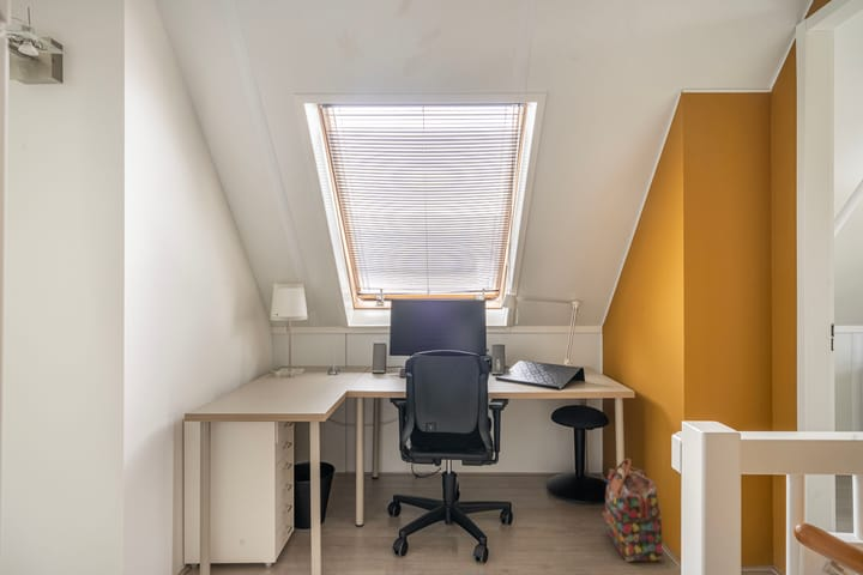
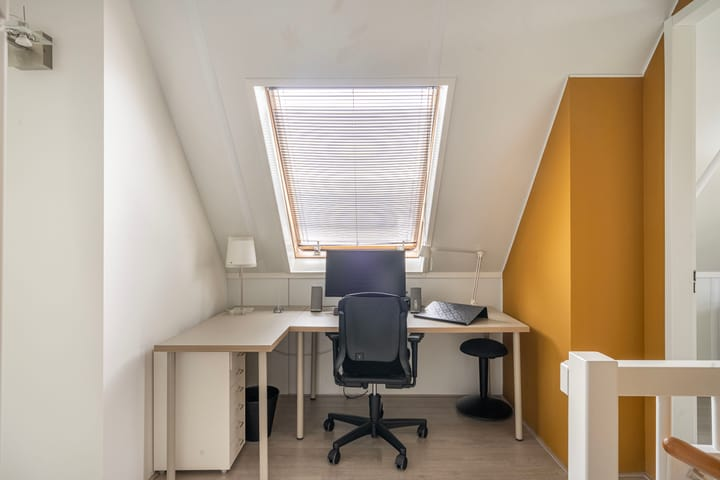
- backpack [601,458,664,563]
